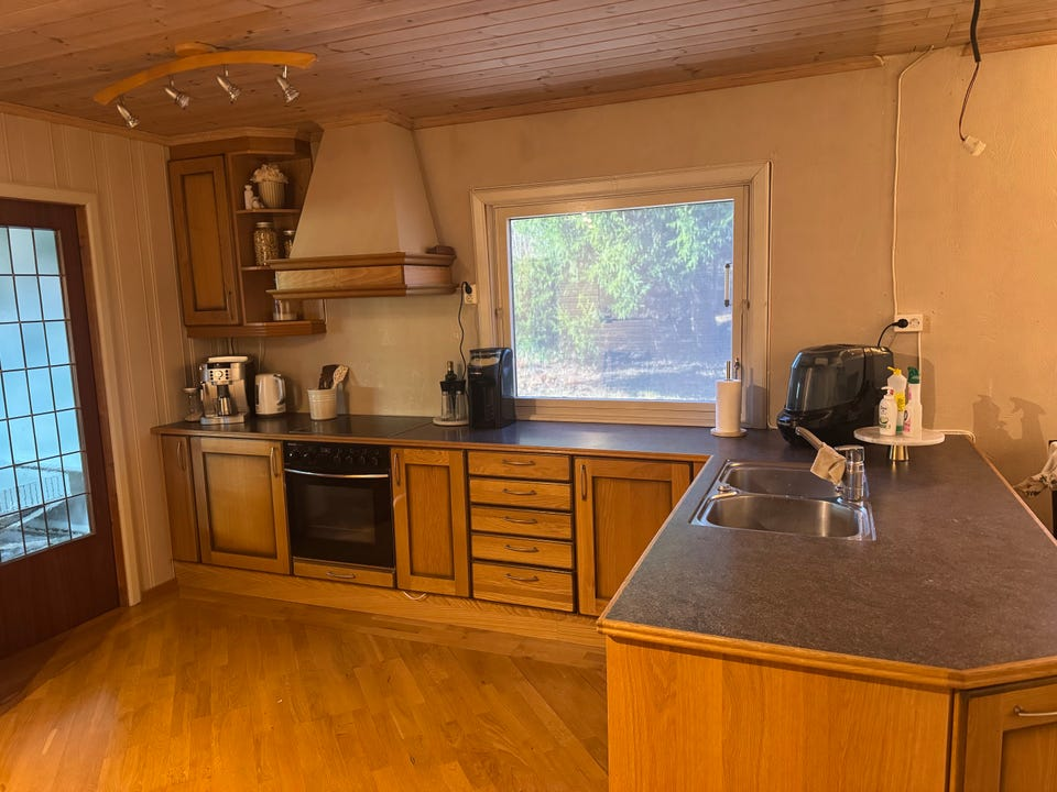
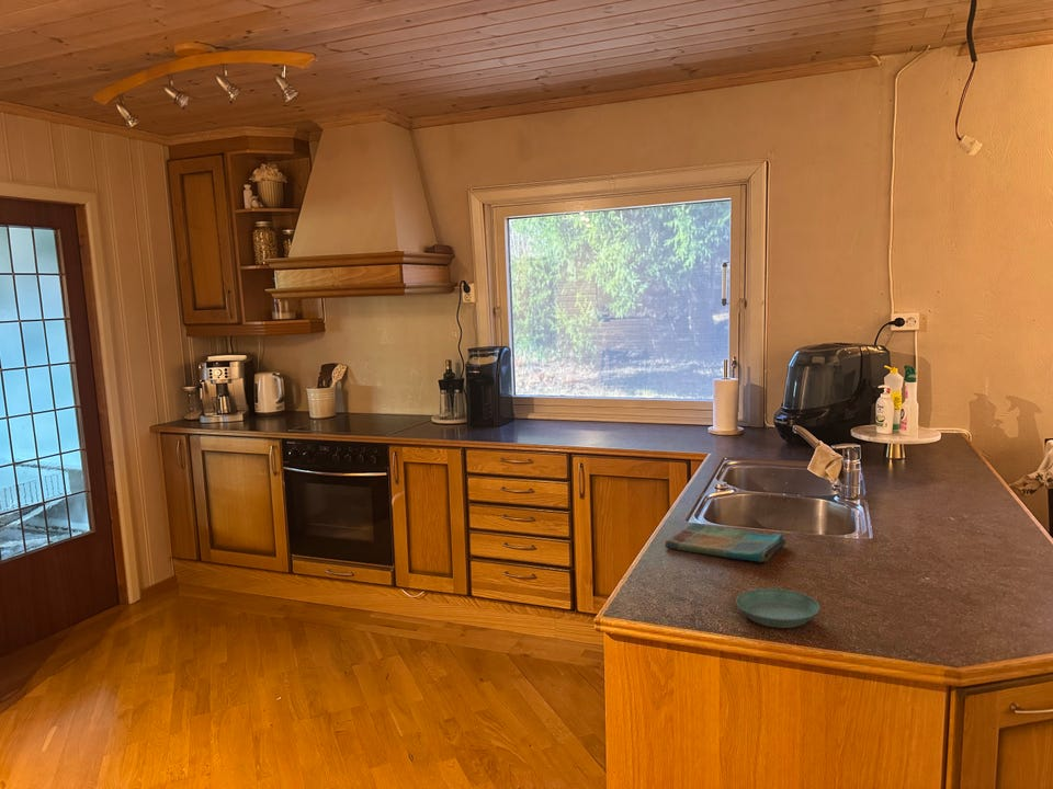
+ dish towel [664,523,786,563]
+ saucer [735,587,820,629]
